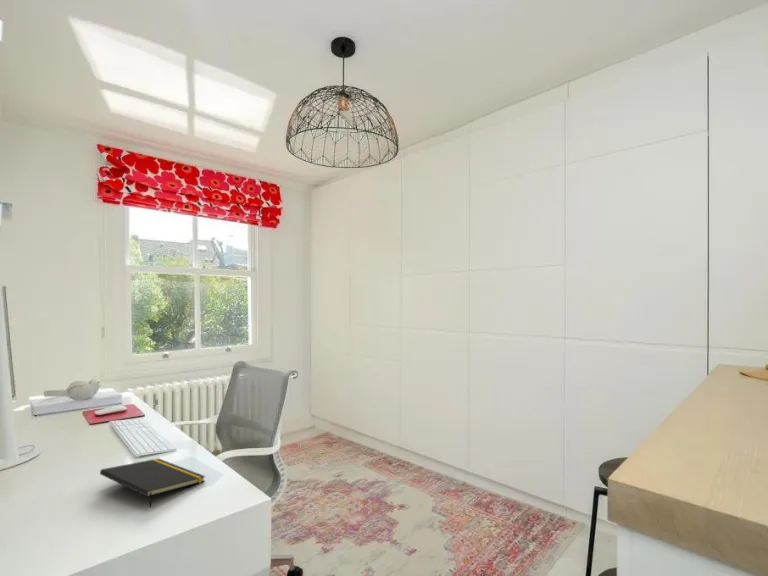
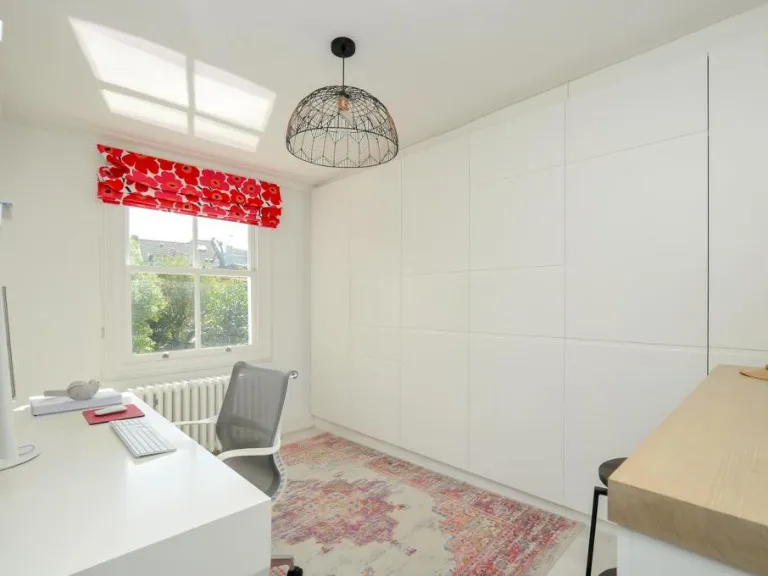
- notepad [99,457,206,509]
